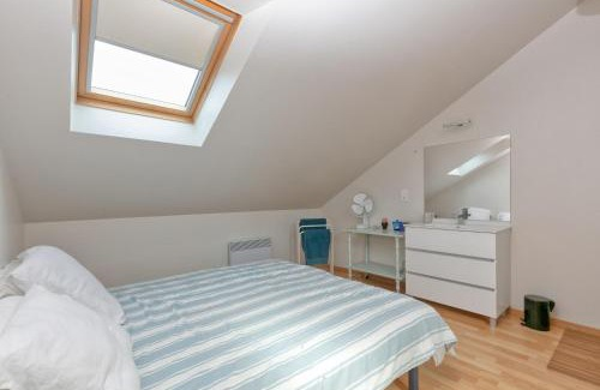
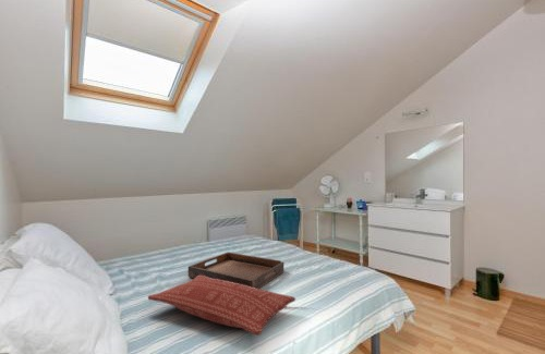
+ pillow [147,276,296,337]
+ serving tray [187,251,284,290]
